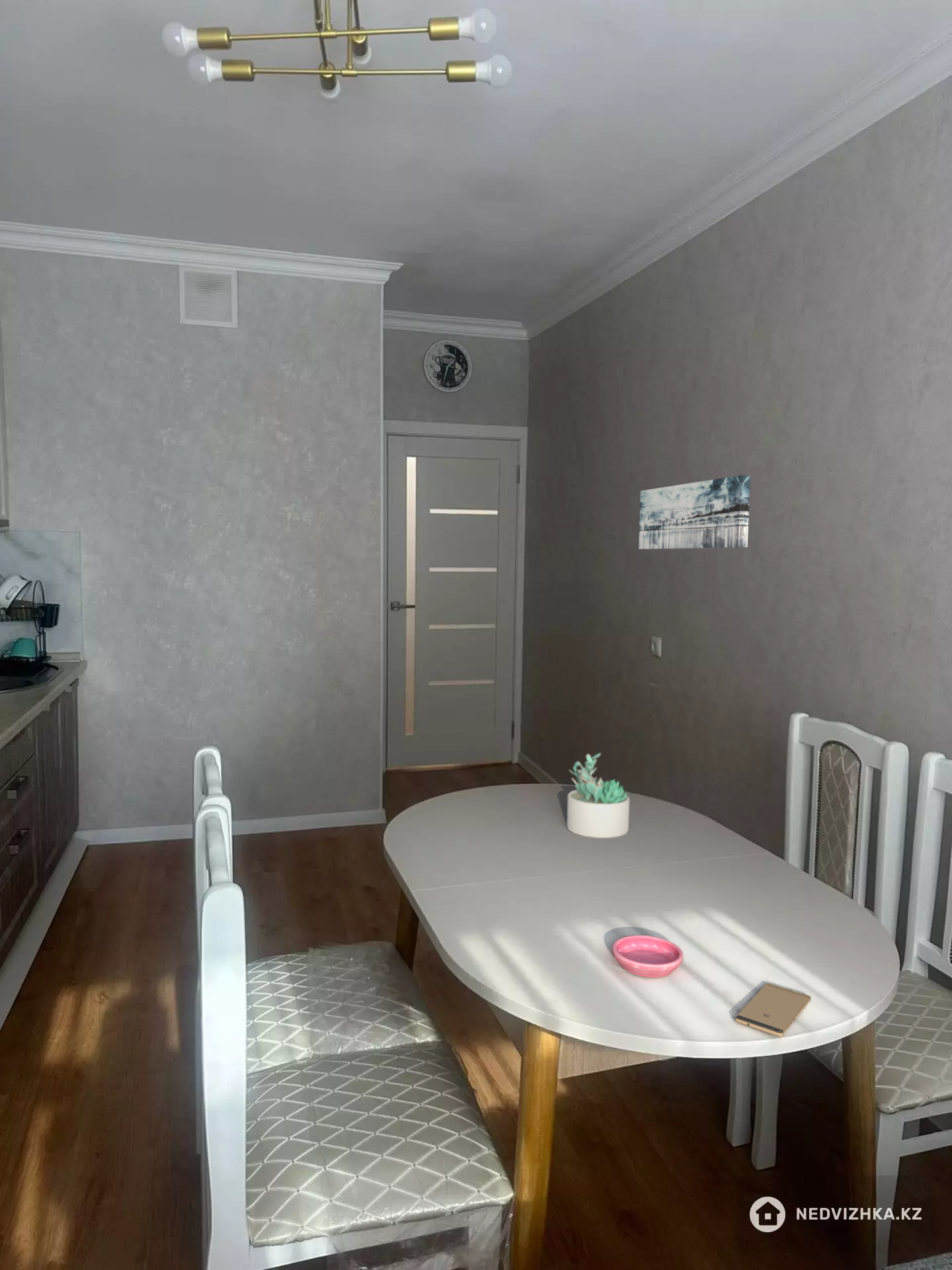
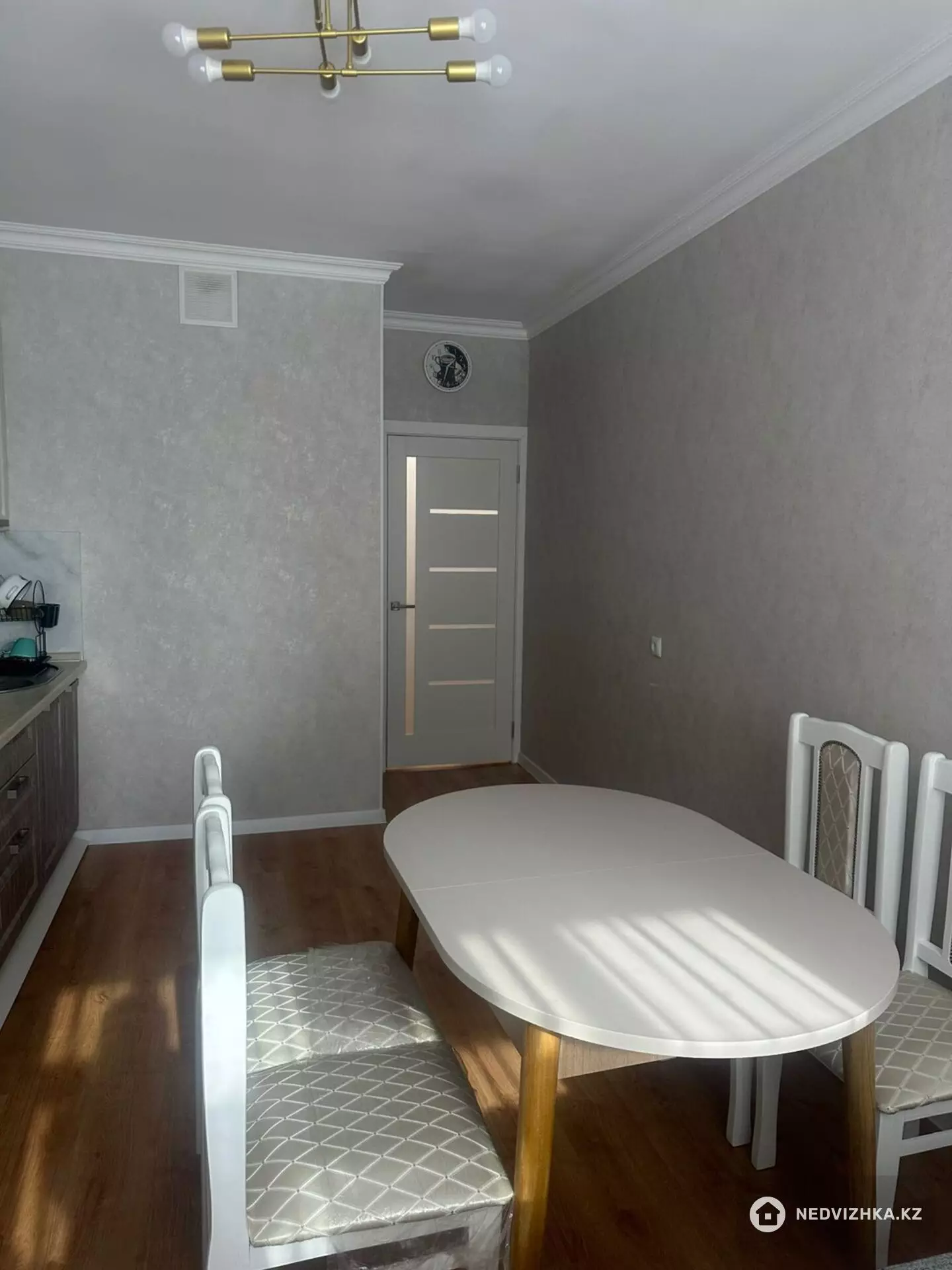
- saucer [612,935,684,978]
- succulent plant [566,752,630,839]
- wall art [638,474,751,550]
- smartphone [734,982,811,1038]
